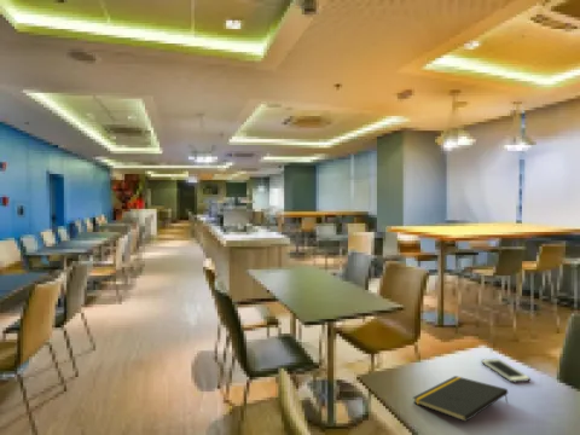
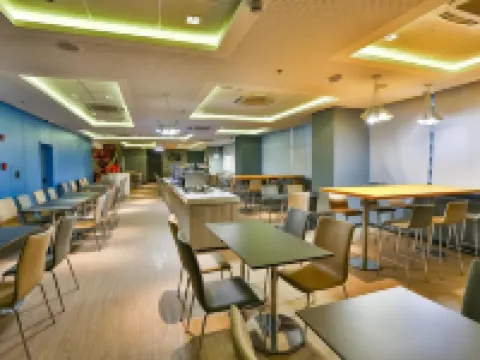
- notepad [412,375,509,423]
- cell phone [480,358,532,383]
